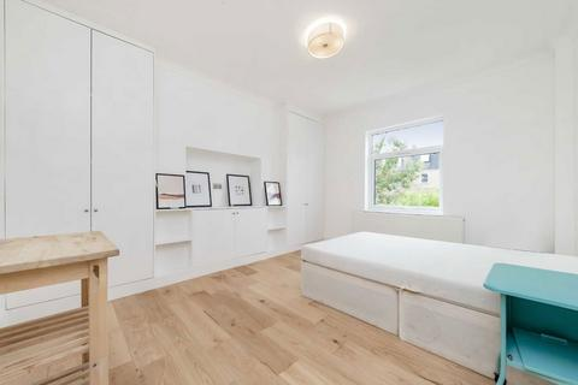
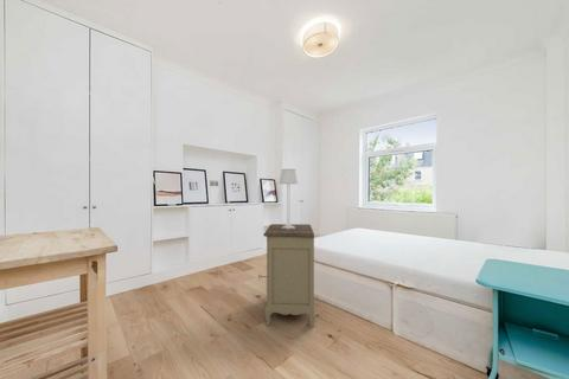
+ table lamp [277,168,299,230]
+ nightstand [257,223,315,328]
